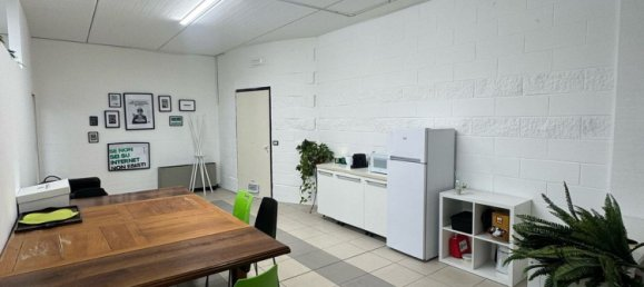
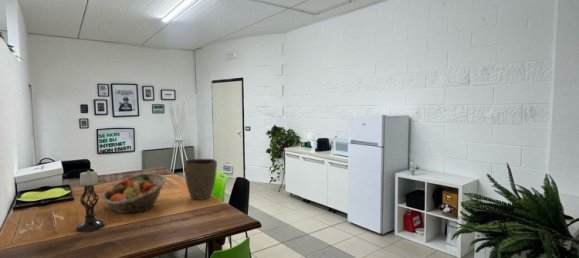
+ fruit basket [101,173,167,214]
+ candle holder [75,169,106,233]
+ vase [183,158,218,201]
